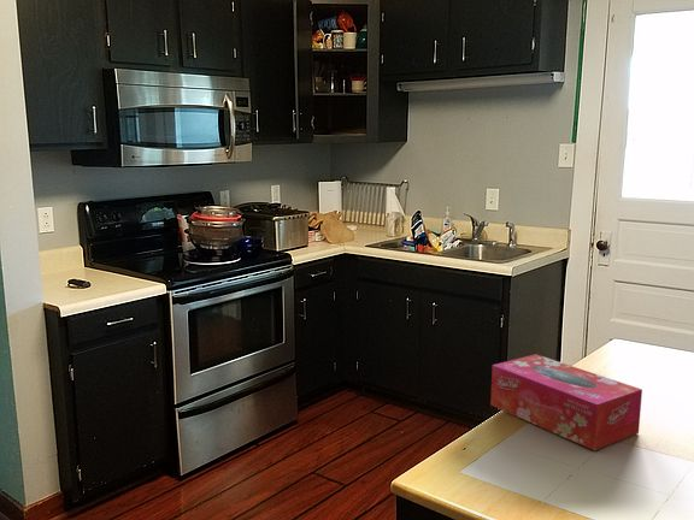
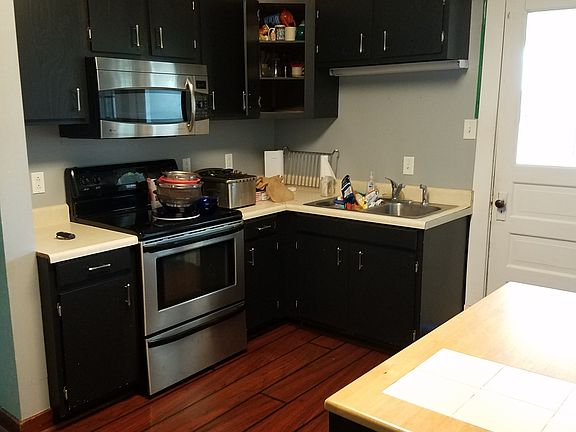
- tissue box [489,353,643,451]
